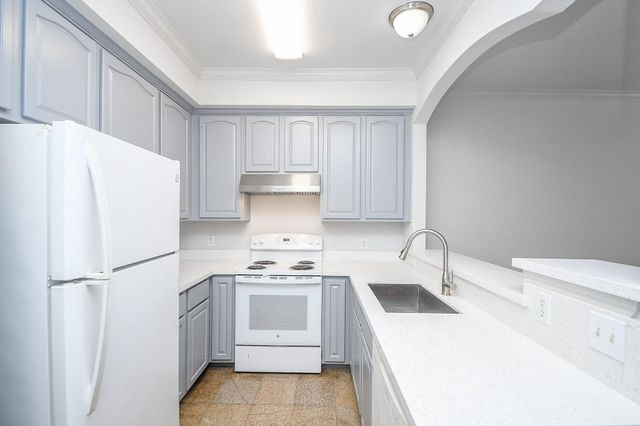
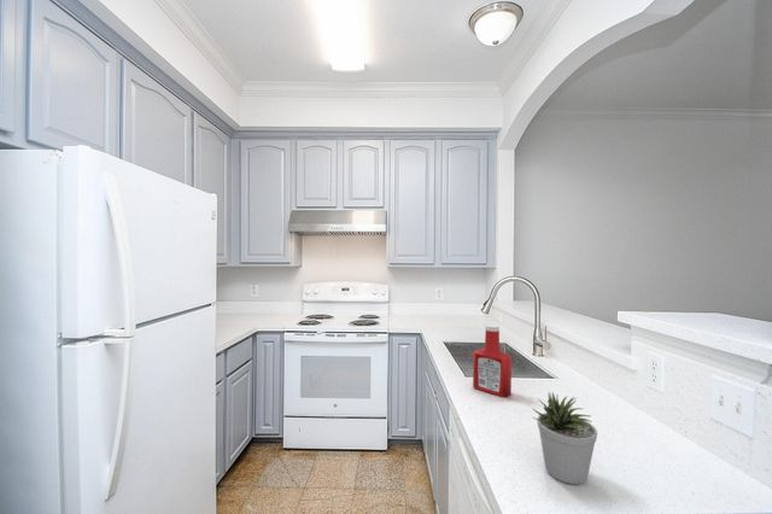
+ soap bottle [472,323,513,398]
+ potted plant [531,390,598,485]
